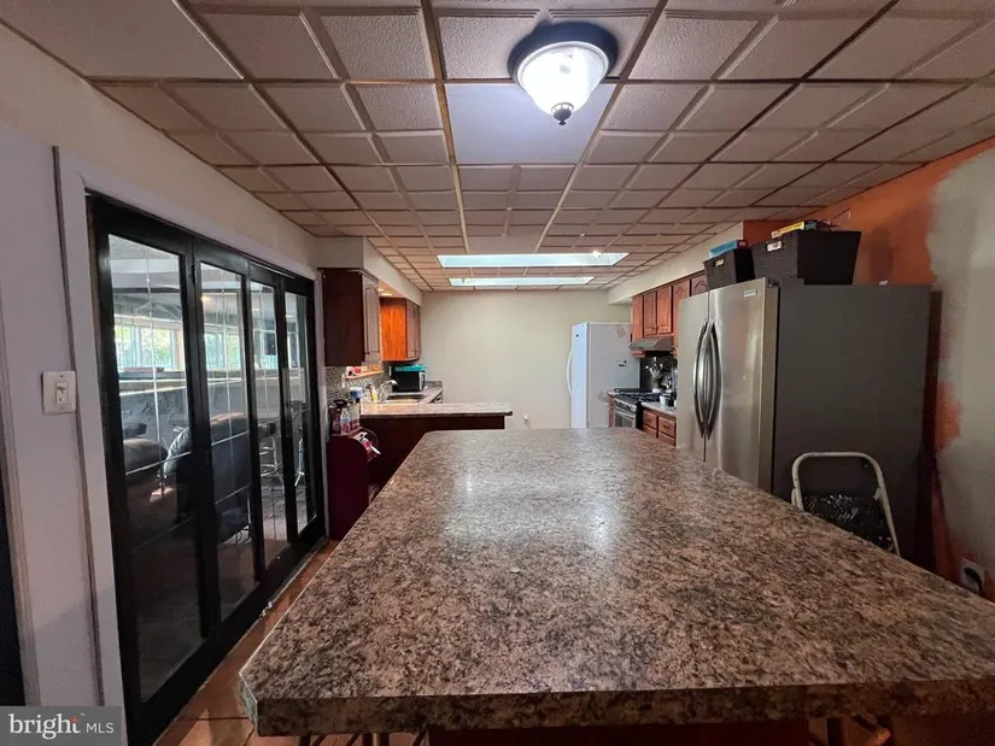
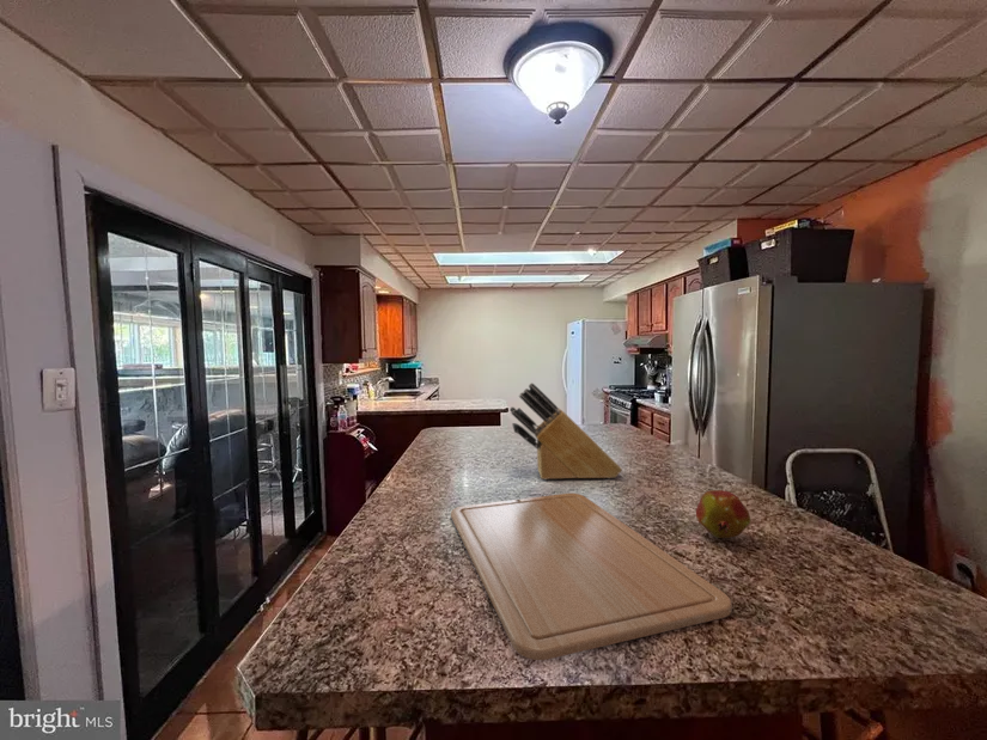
+ knife block [508,381,623,481]
+ chopping board [450,493,733,661]
+ fruit [695,489,751,539]
